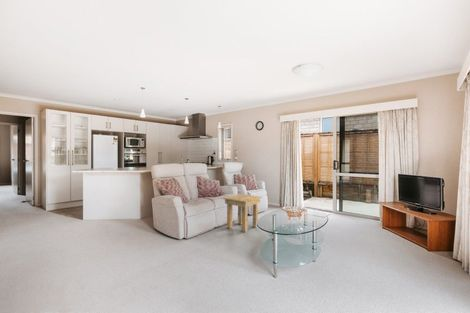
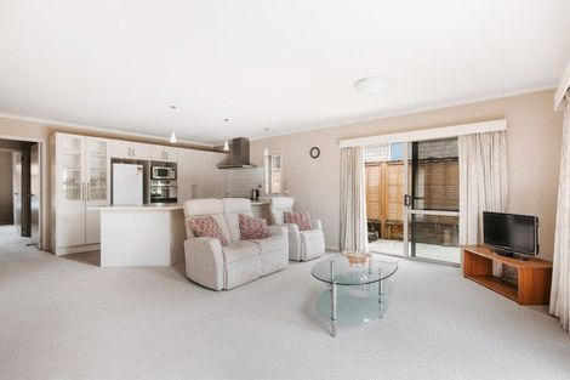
- side table [222,193,263,233]
